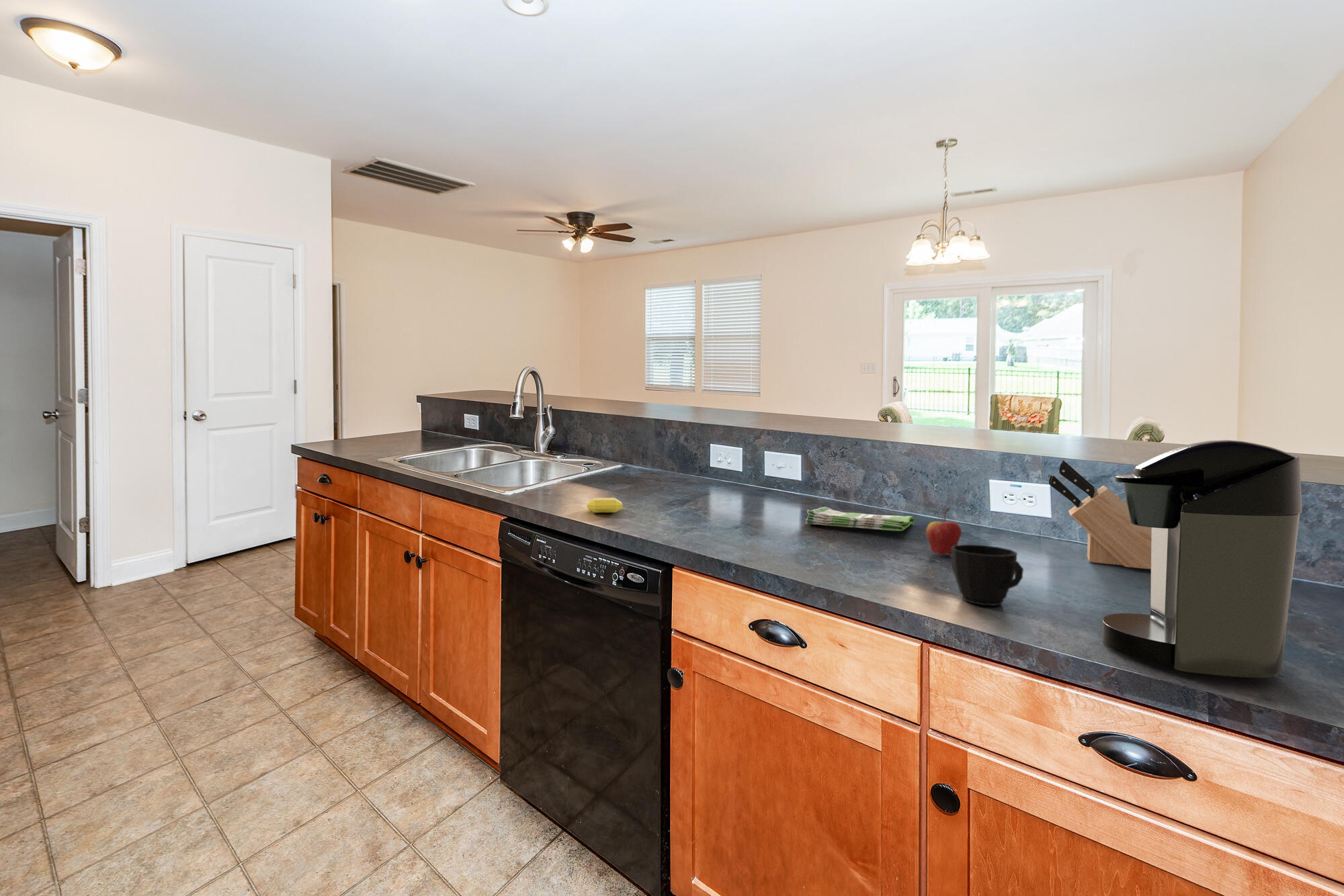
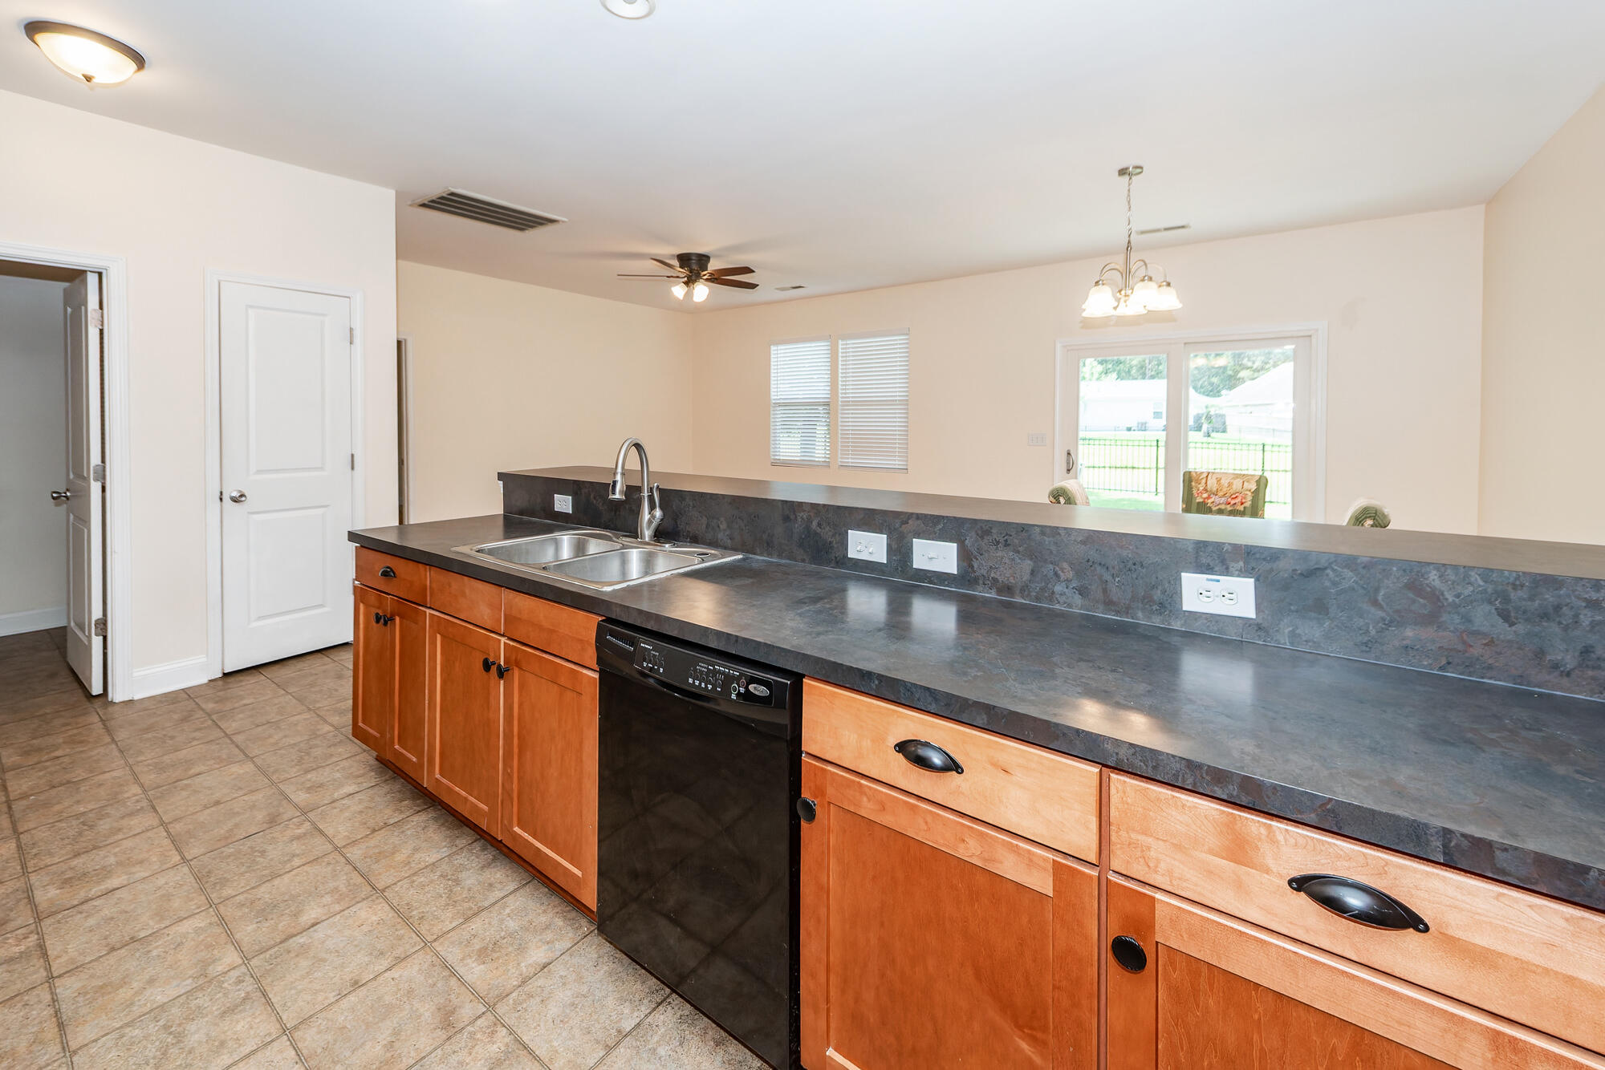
- dish towel [805,506,915,532]
- cup [951,544,1024,607]
- coffee maker [1101,439,1302,678]
- soap bar [586,497,624,513]
- knife block [1048,459,1152,570]
- fruit [925,506,962,556]
